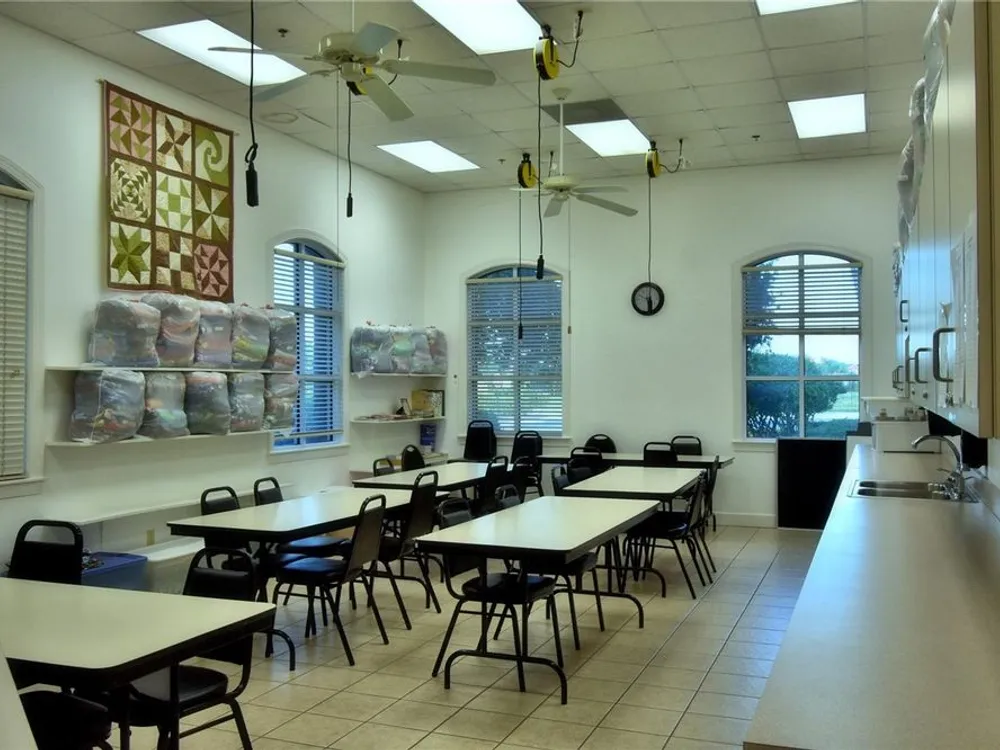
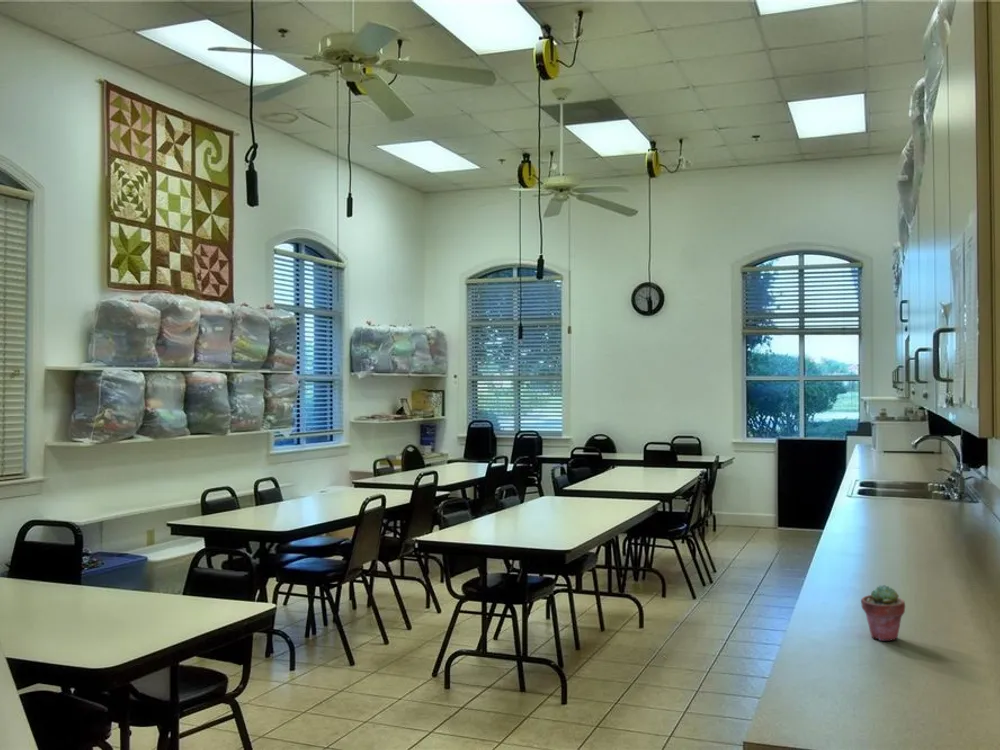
+ potted succulent [860,584,906,642]
